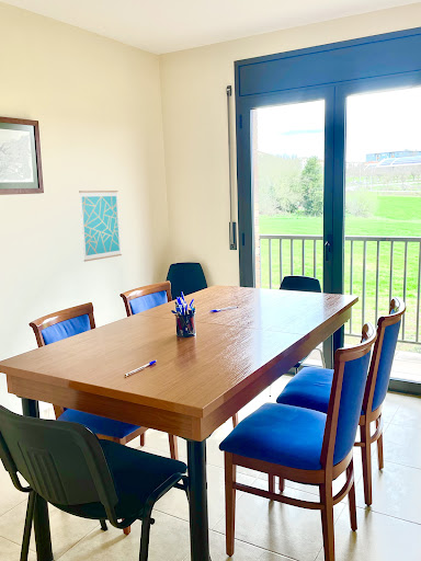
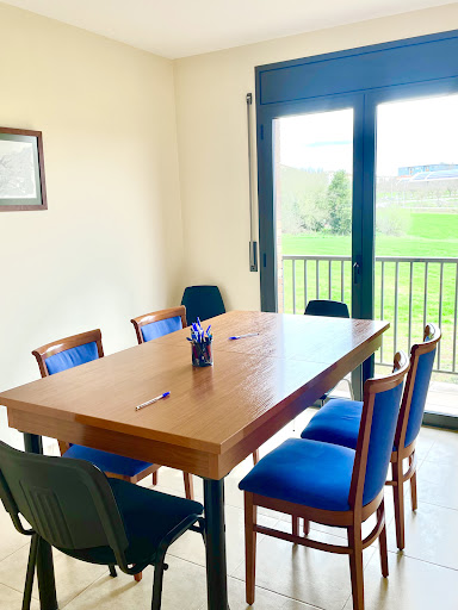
- wall art [78,190,123,263]
